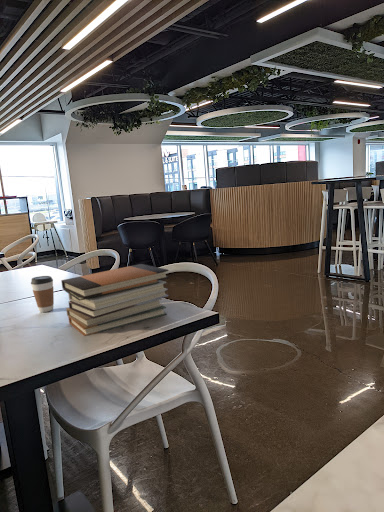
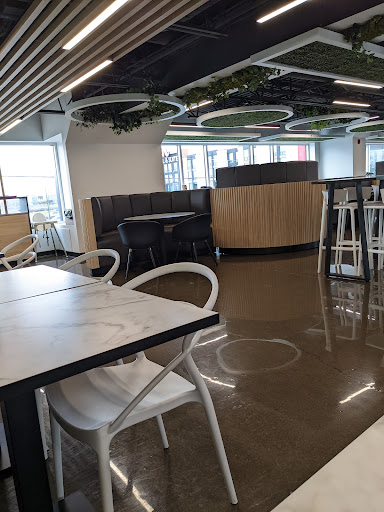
- coffee cup [30,275,55,313]
- book stack [60,263,170,337]
